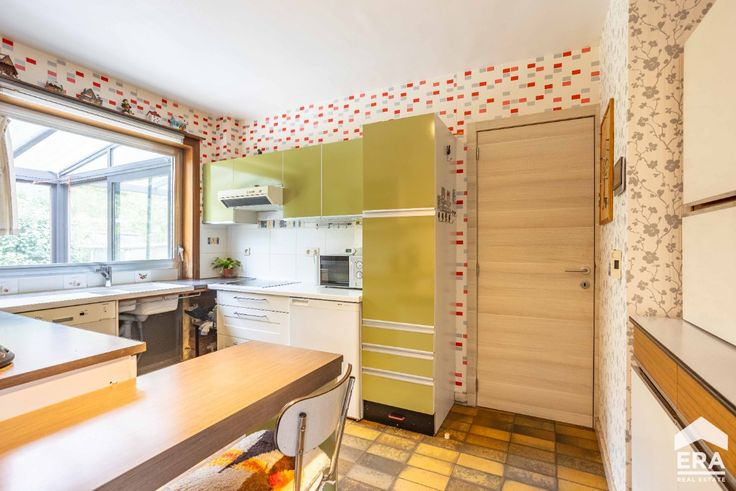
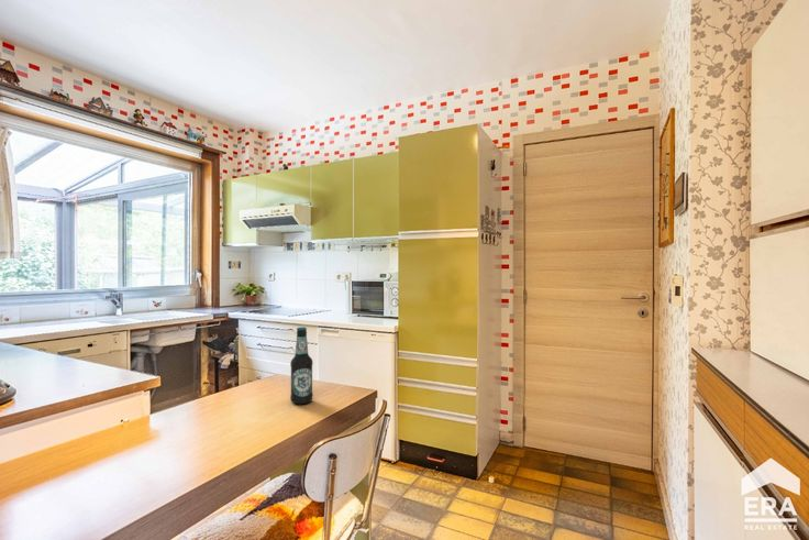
+ bottle [289,326,313,405]
